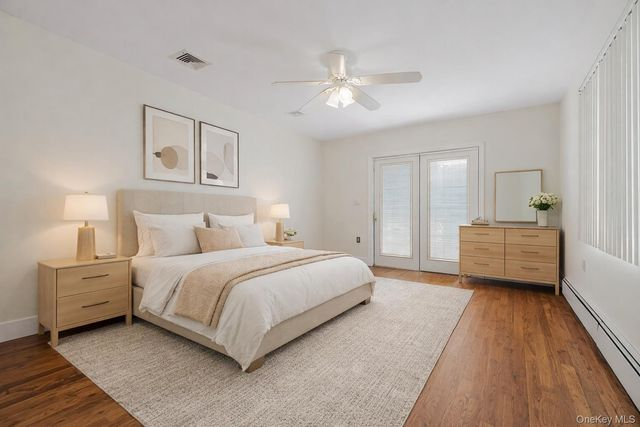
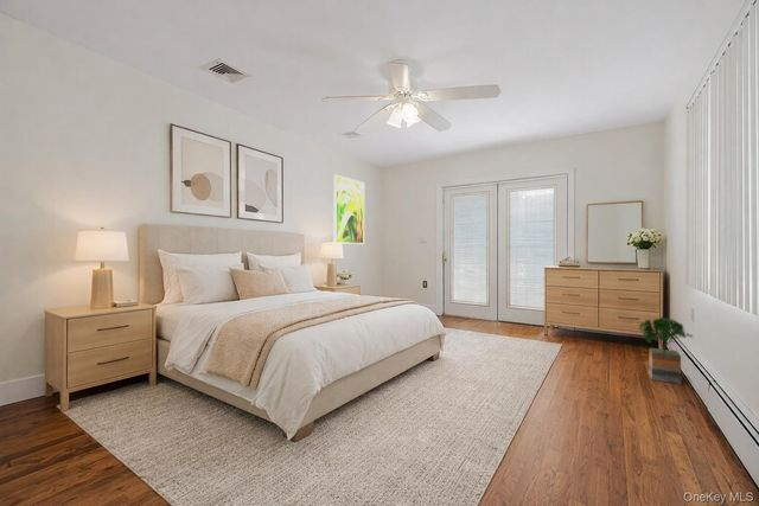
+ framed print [333,173,365,245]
+ potted tree [638,316,694,385]
